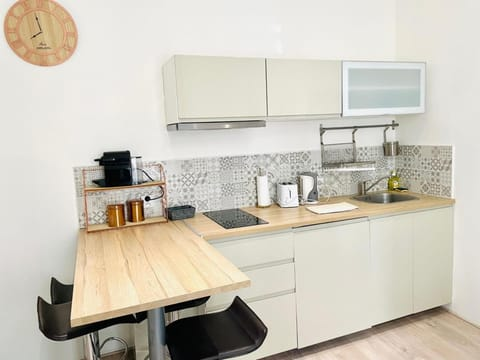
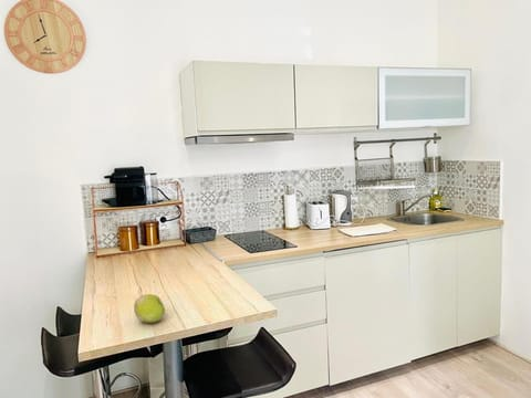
+ fruit [133,293,166,324]
